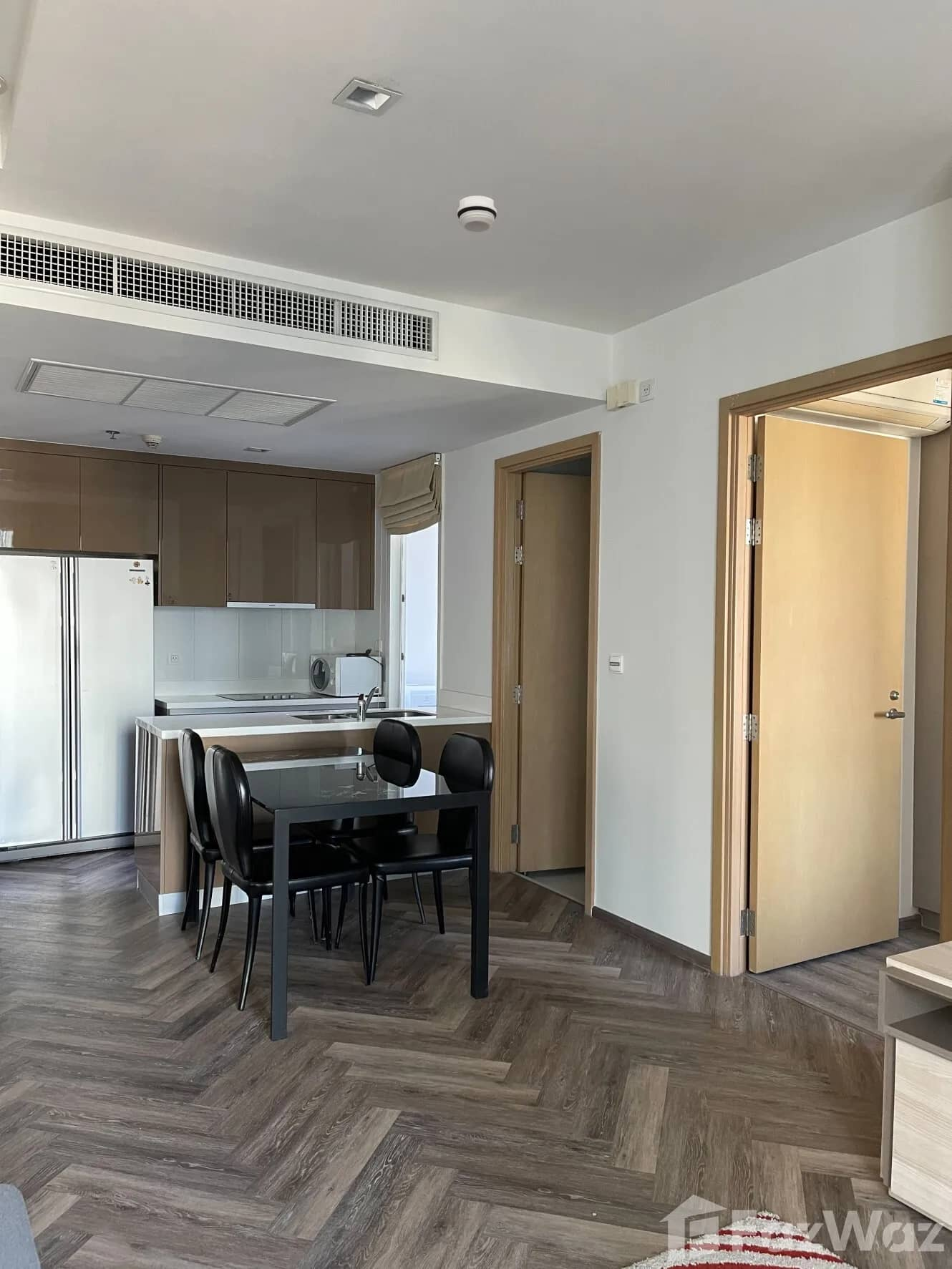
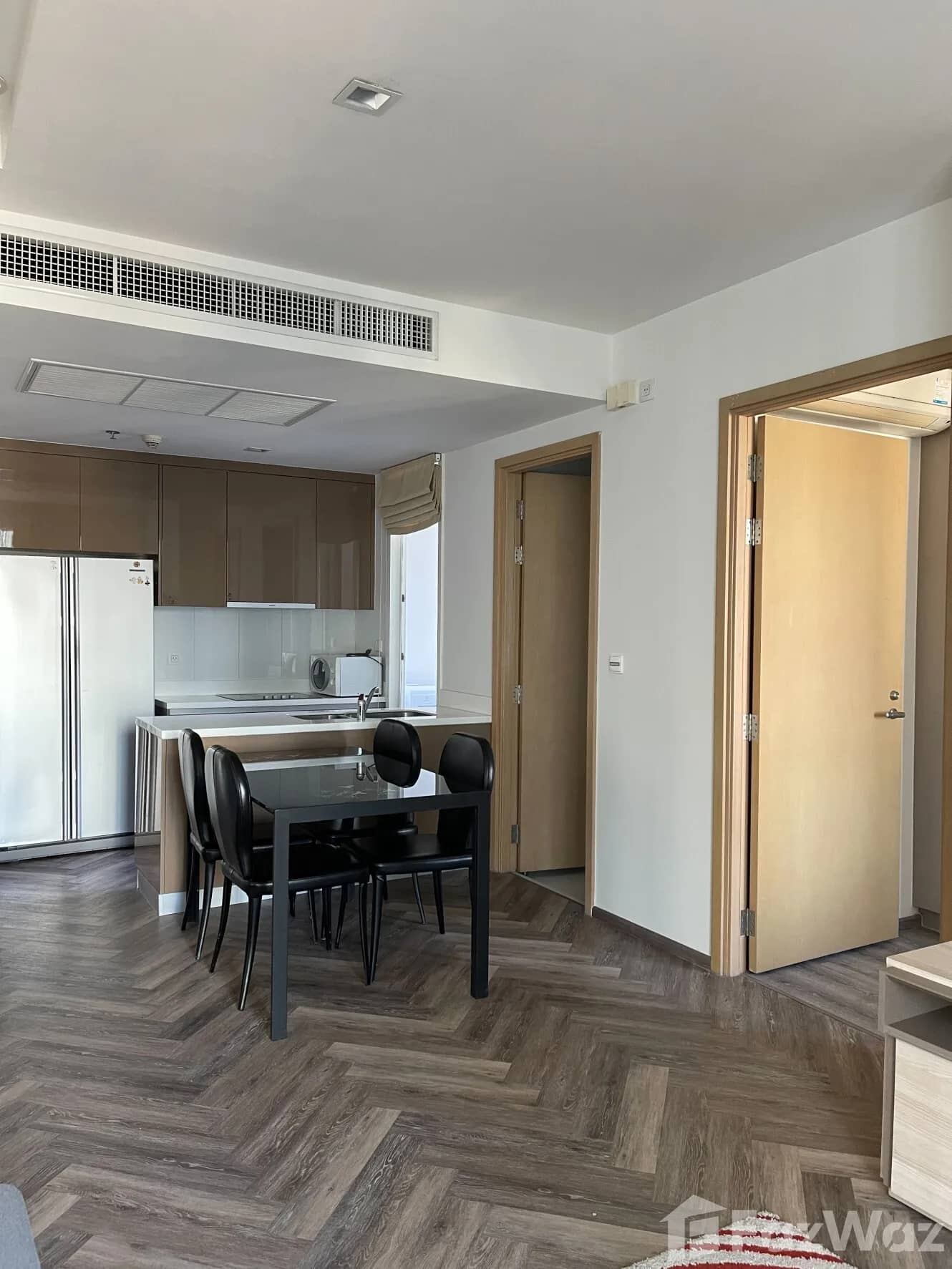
- smoke detector [457,195,497,233]
